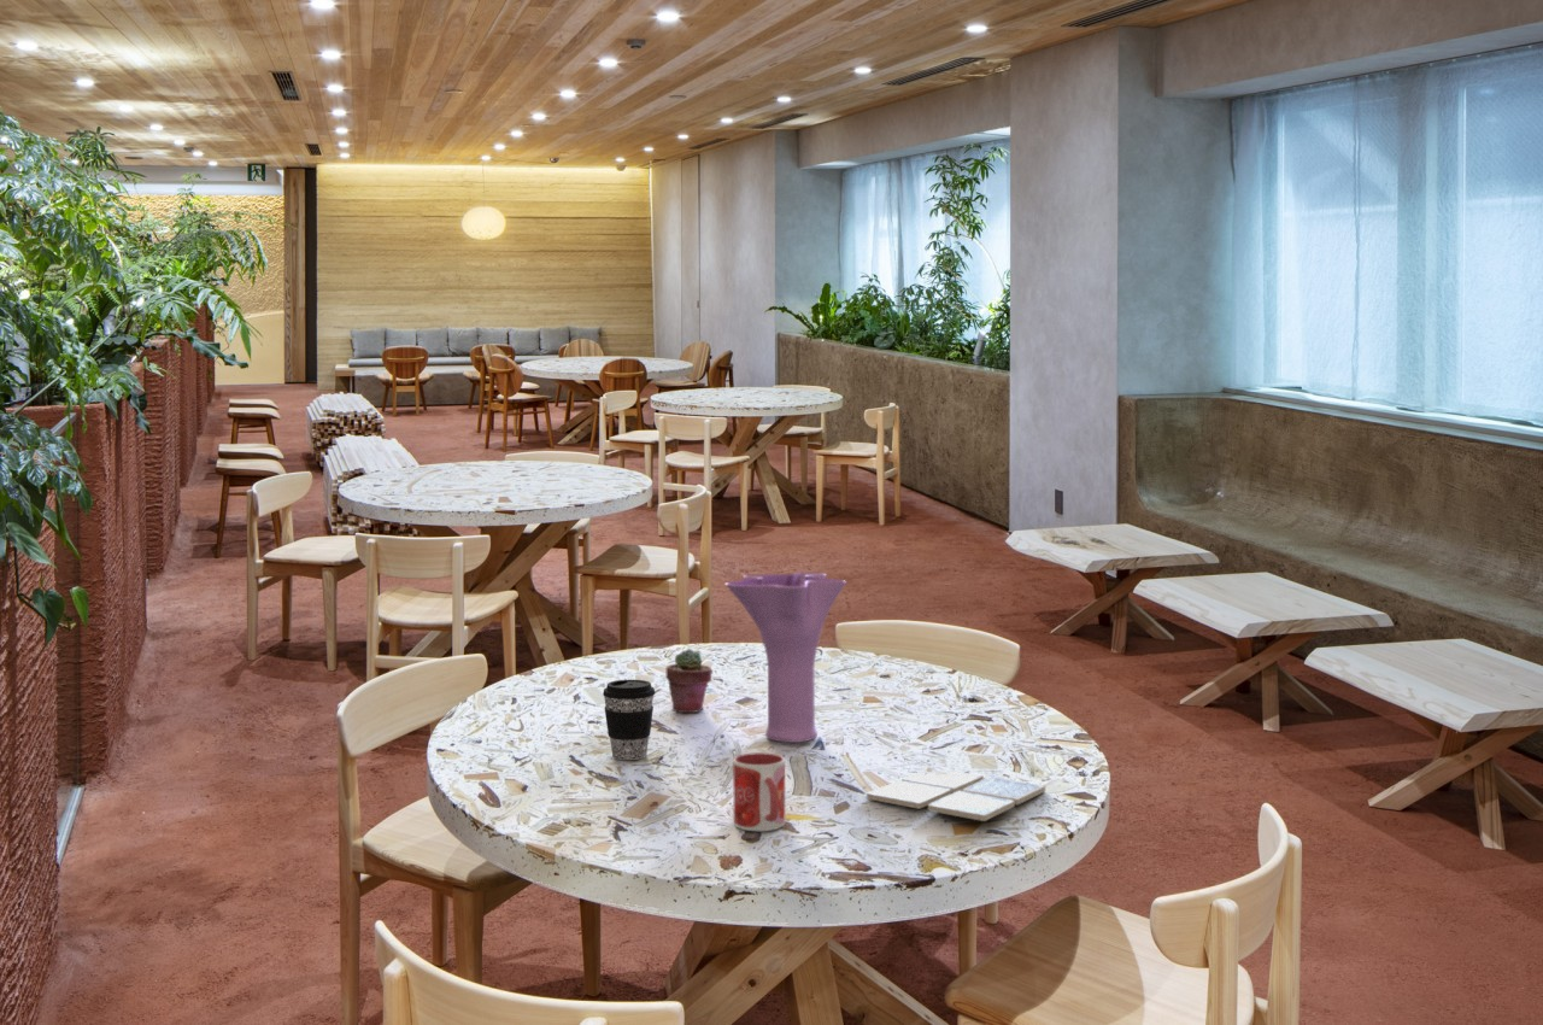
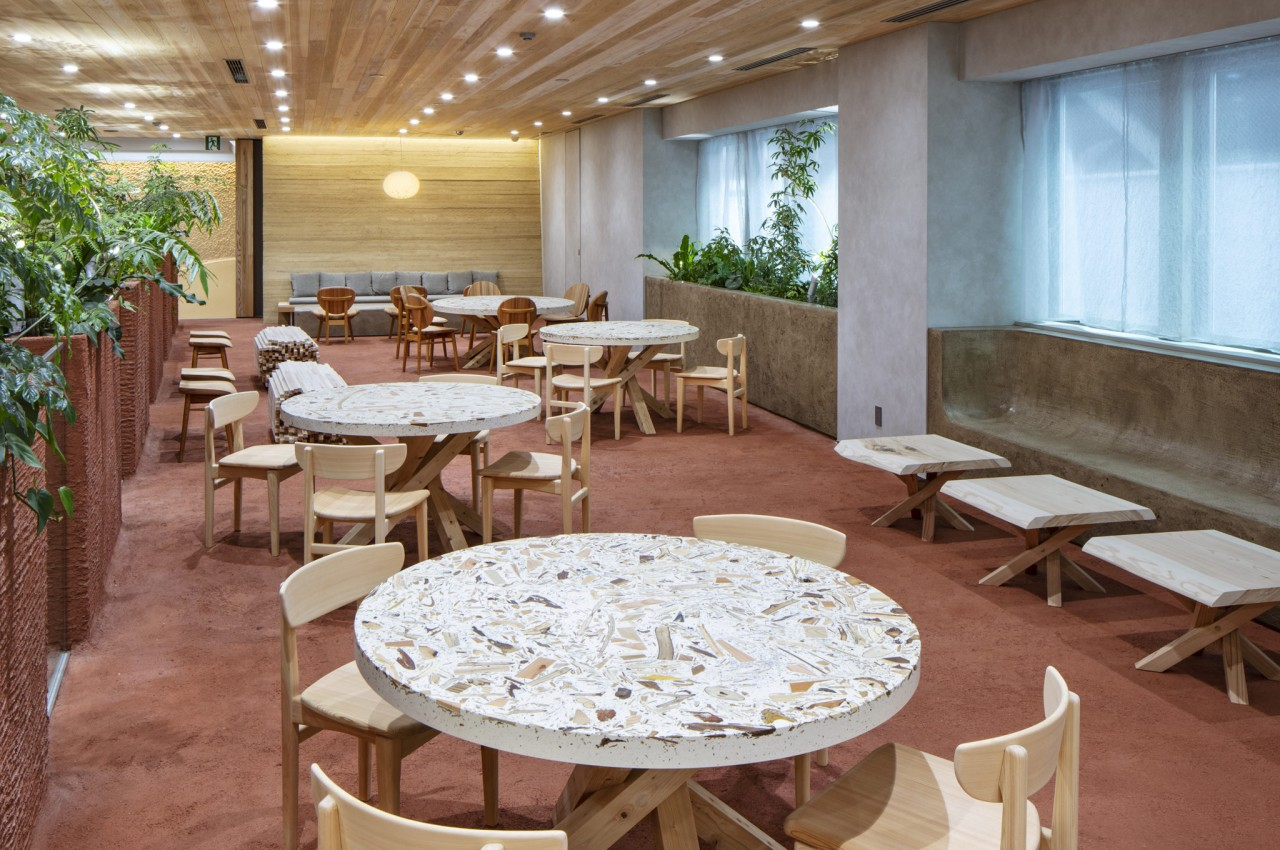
- vase [723,572,847,744]
- drink coaster [866,769,1046,822]
- mug [732,751,786,832]
- coffee cup [602,679,656,761]
- potted succulent [665,648,714,714]
